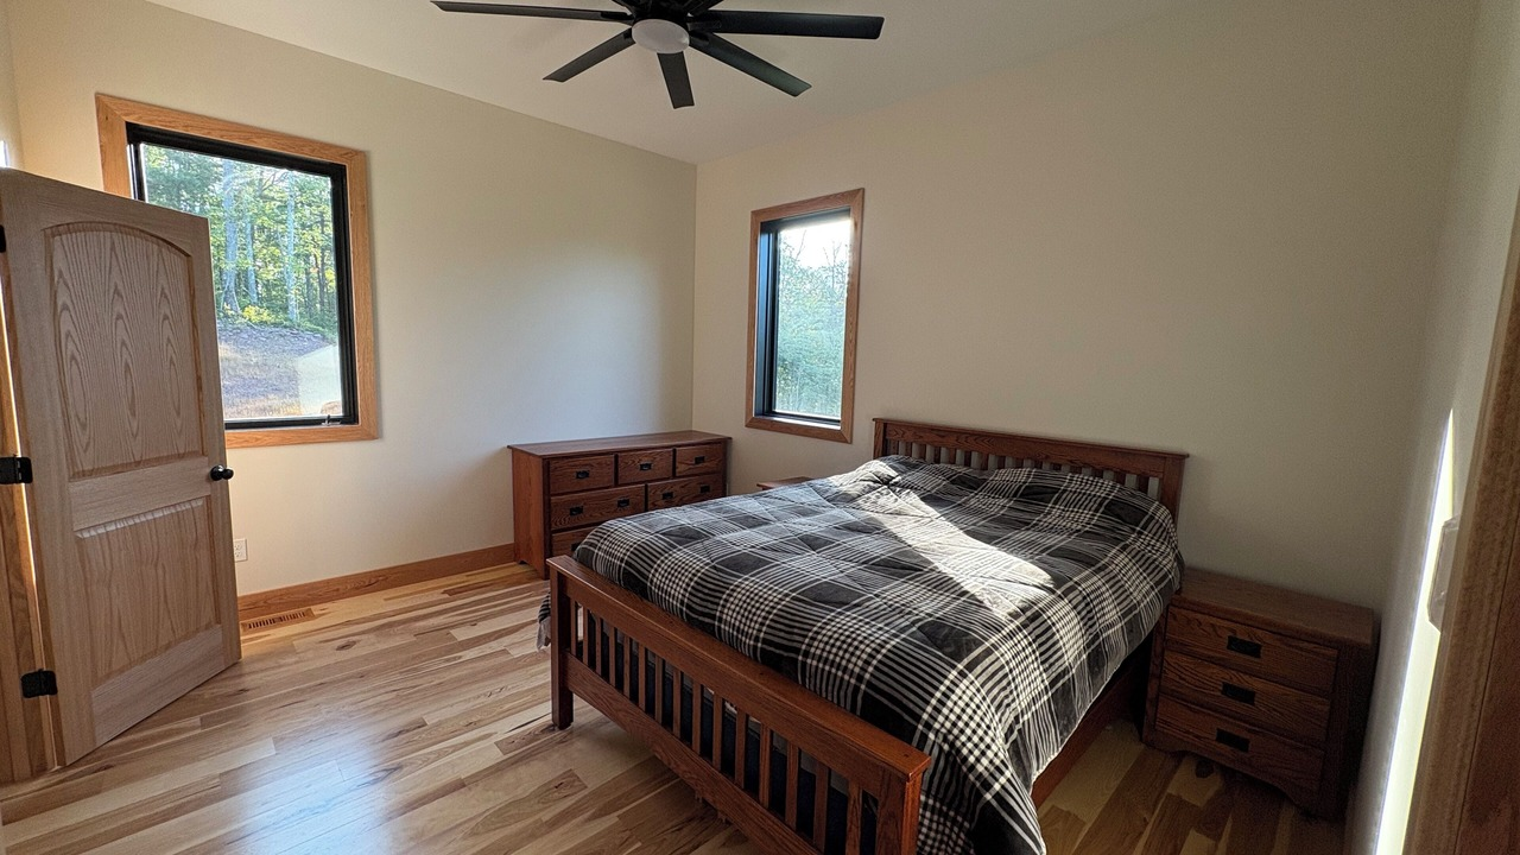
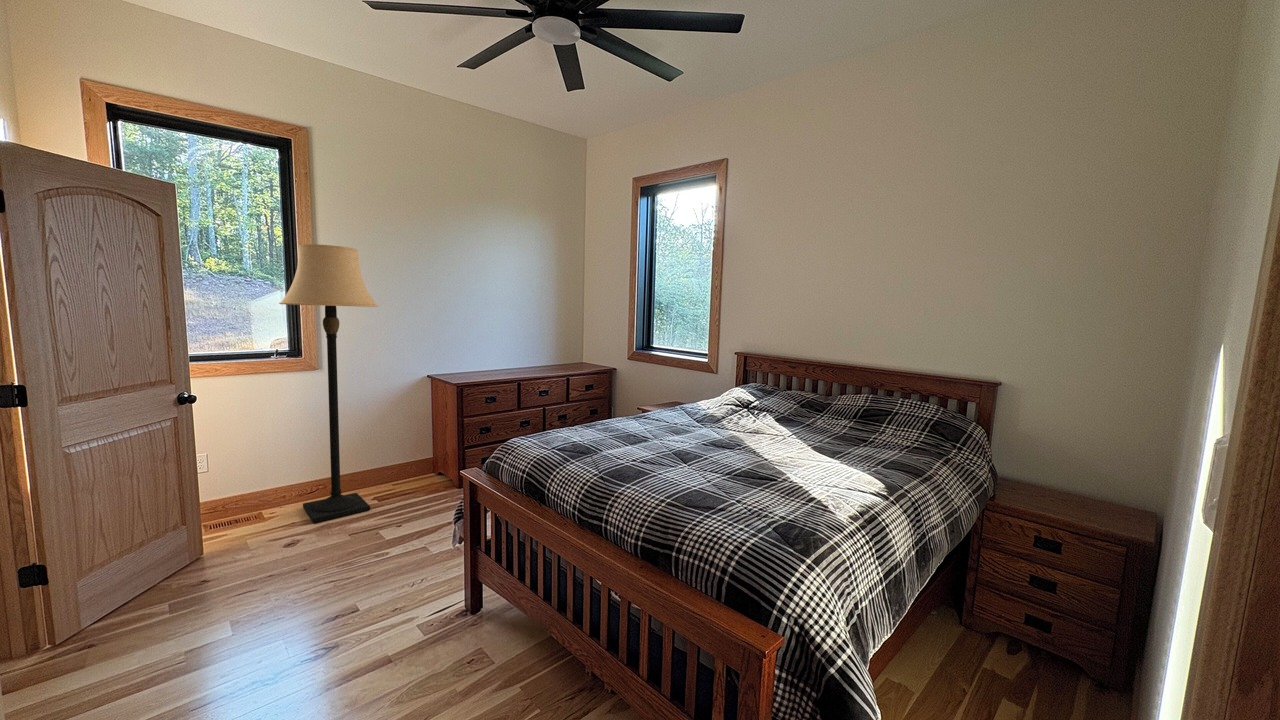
+ lamp [278,243,379,524]
